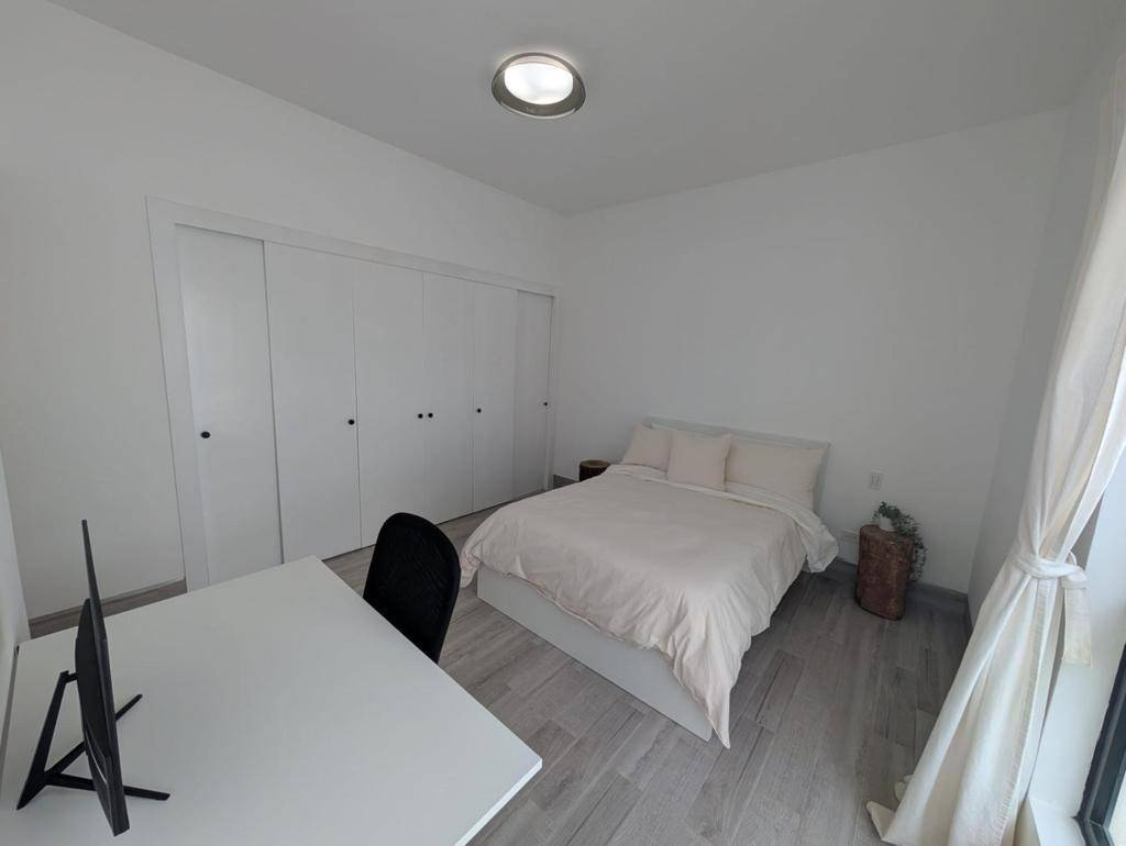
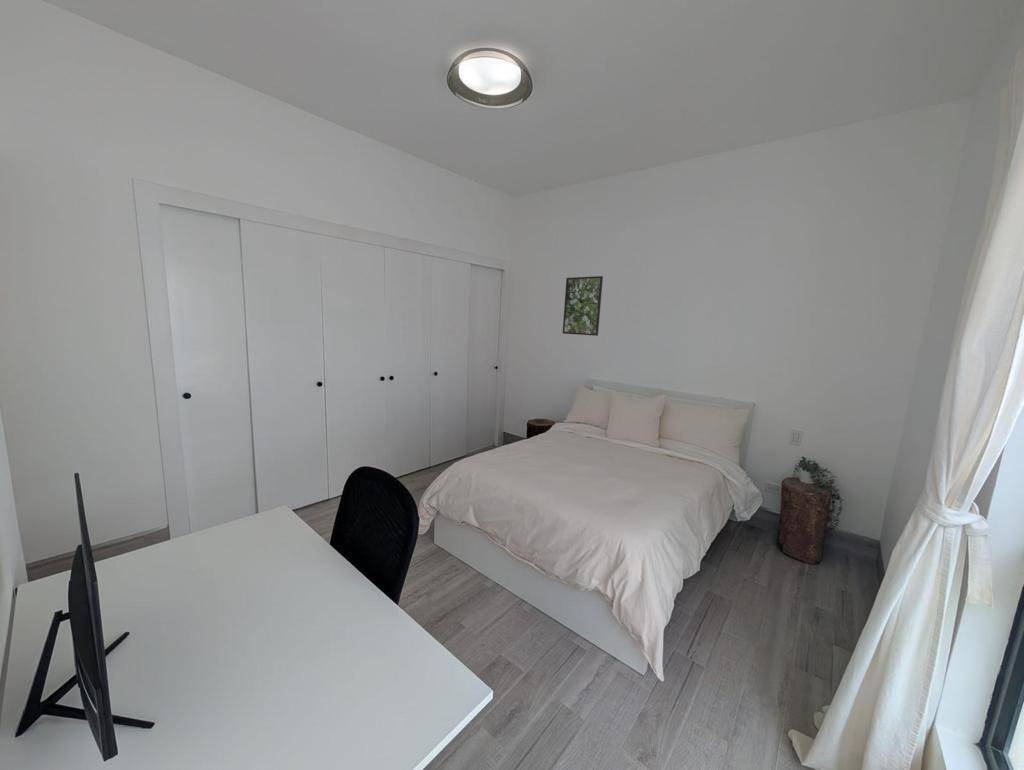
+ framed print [562,275,604,337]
